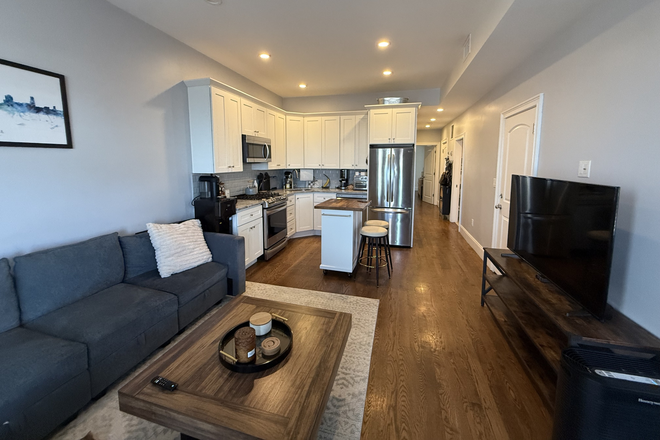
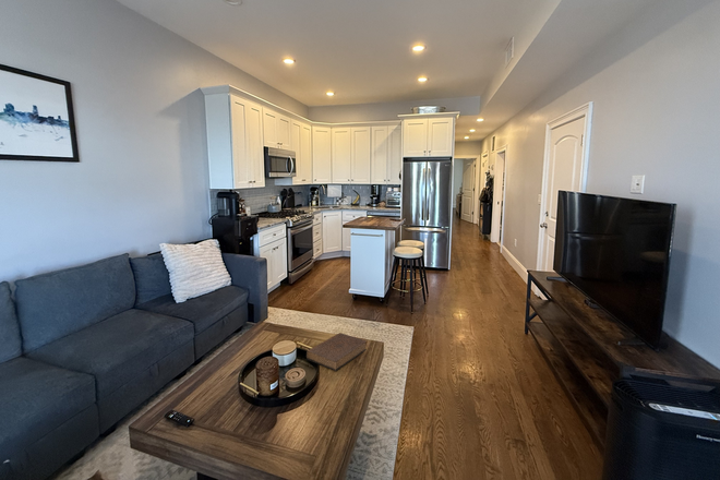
+ book [305,332,368,372]
